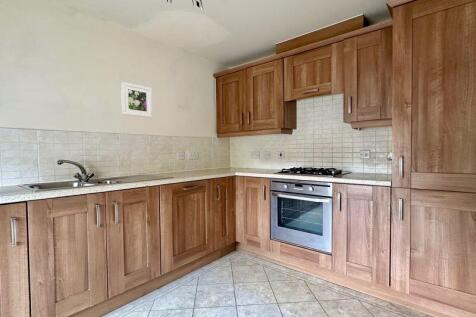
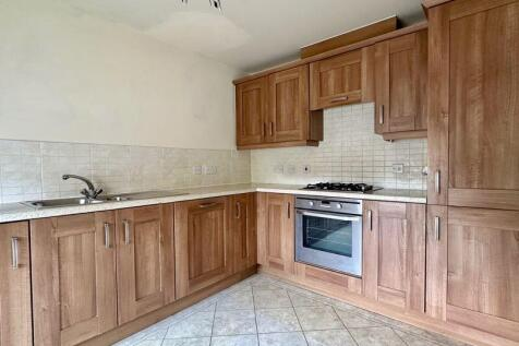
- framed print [120,81,153,119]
